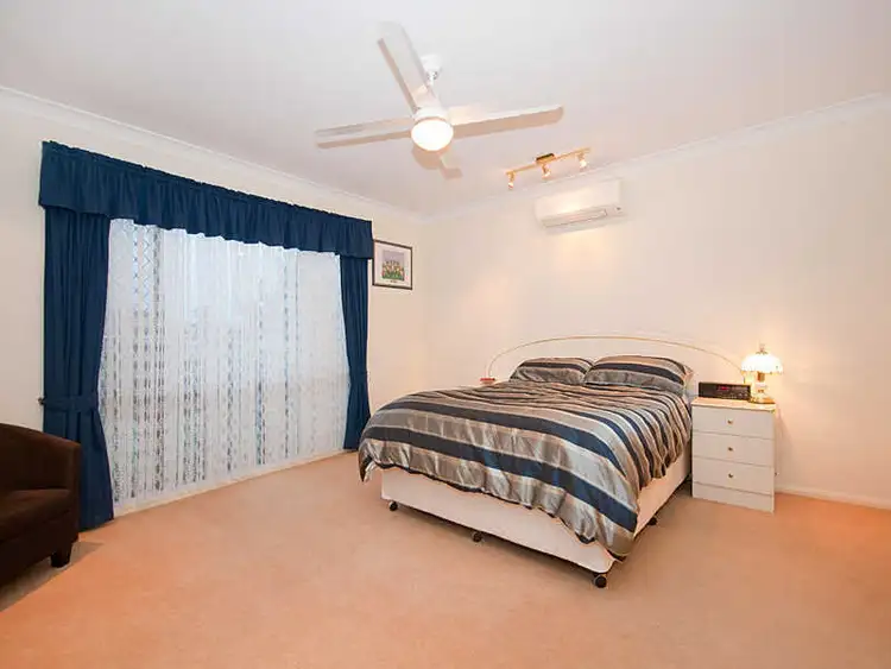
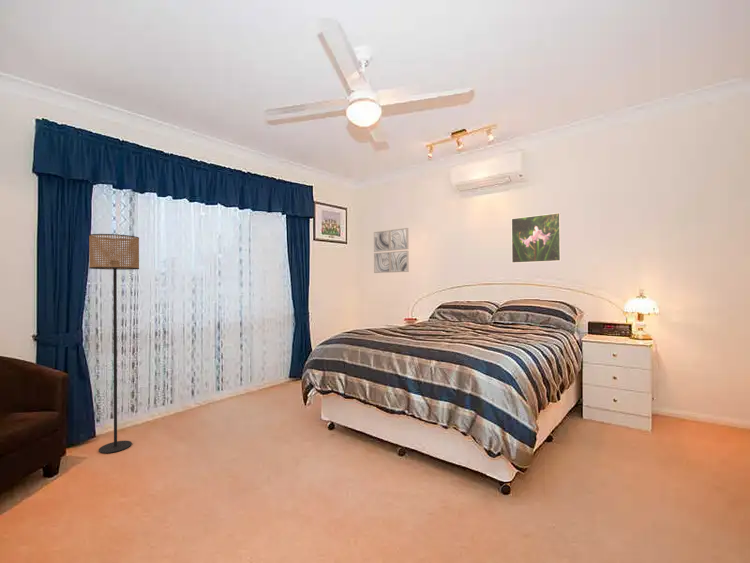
+ floor lamp [88,233,140,454]
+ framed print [510,212,562,264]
+ wall art [373,227,410,274]
